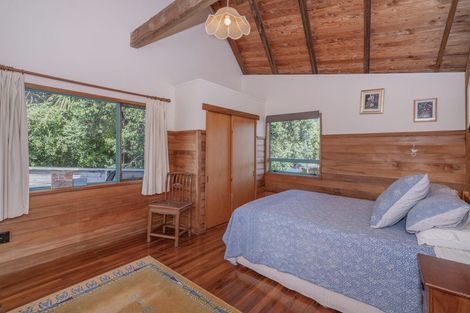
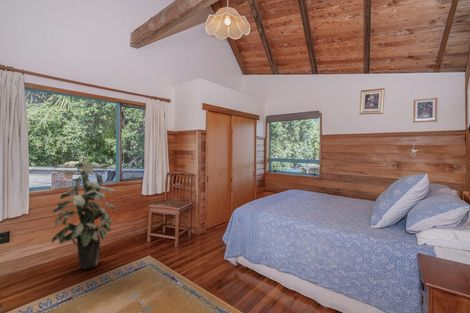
+ indoor plant [51,155,118,271]
